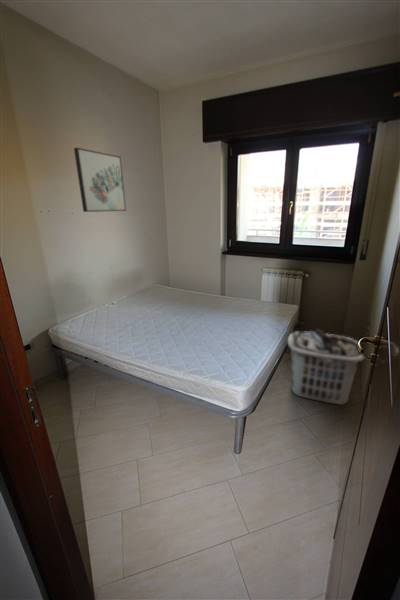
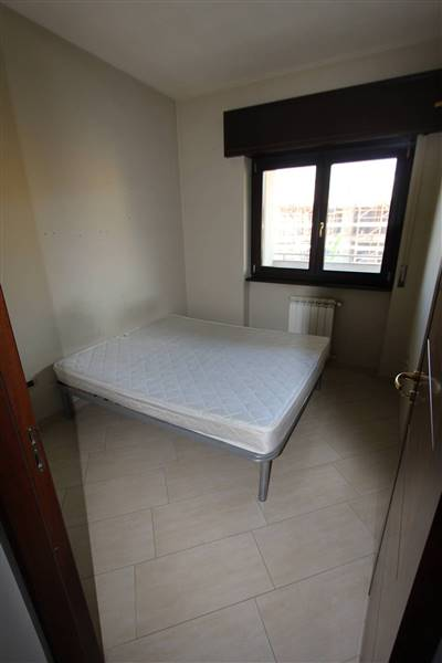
- wall art [73,147,127,213]
- clothes hamper [287,328,365,406]
